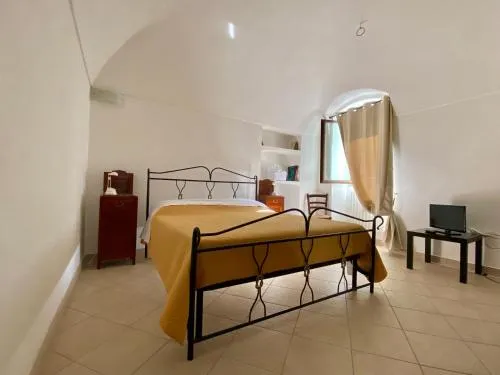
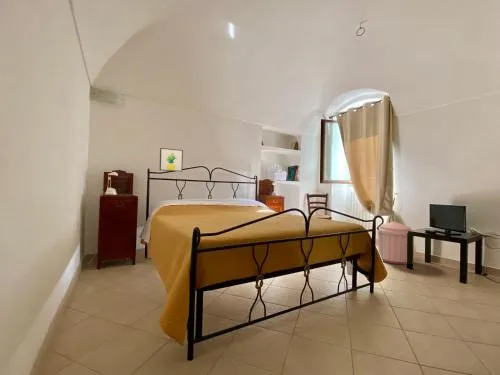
+ wall art [159,147,184,173]
+ trash can [376,220,413,266]
